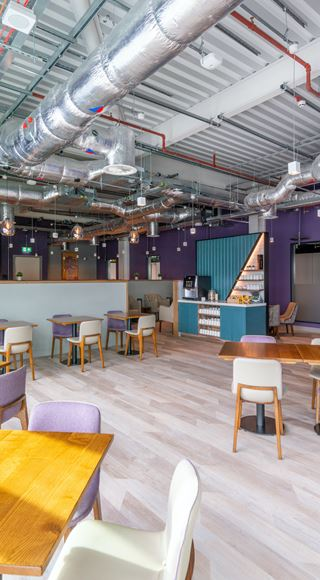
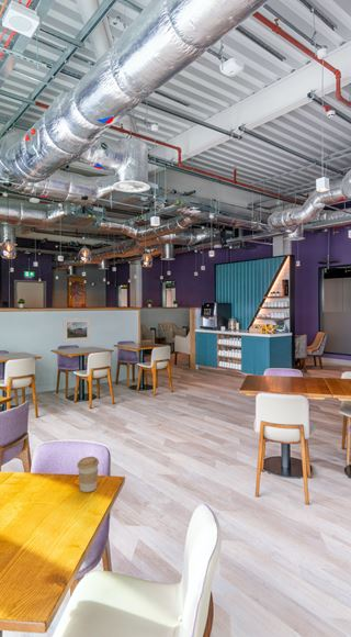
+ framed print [61,317,92,344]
+ coffee cup [76,456,100,493]
